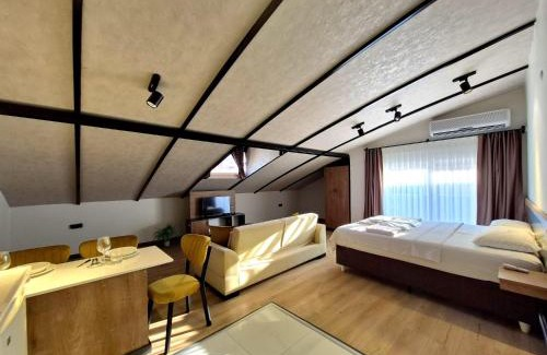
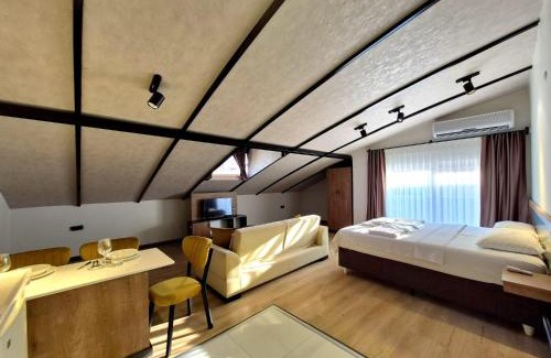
- potted plant [151,222,182,248]
